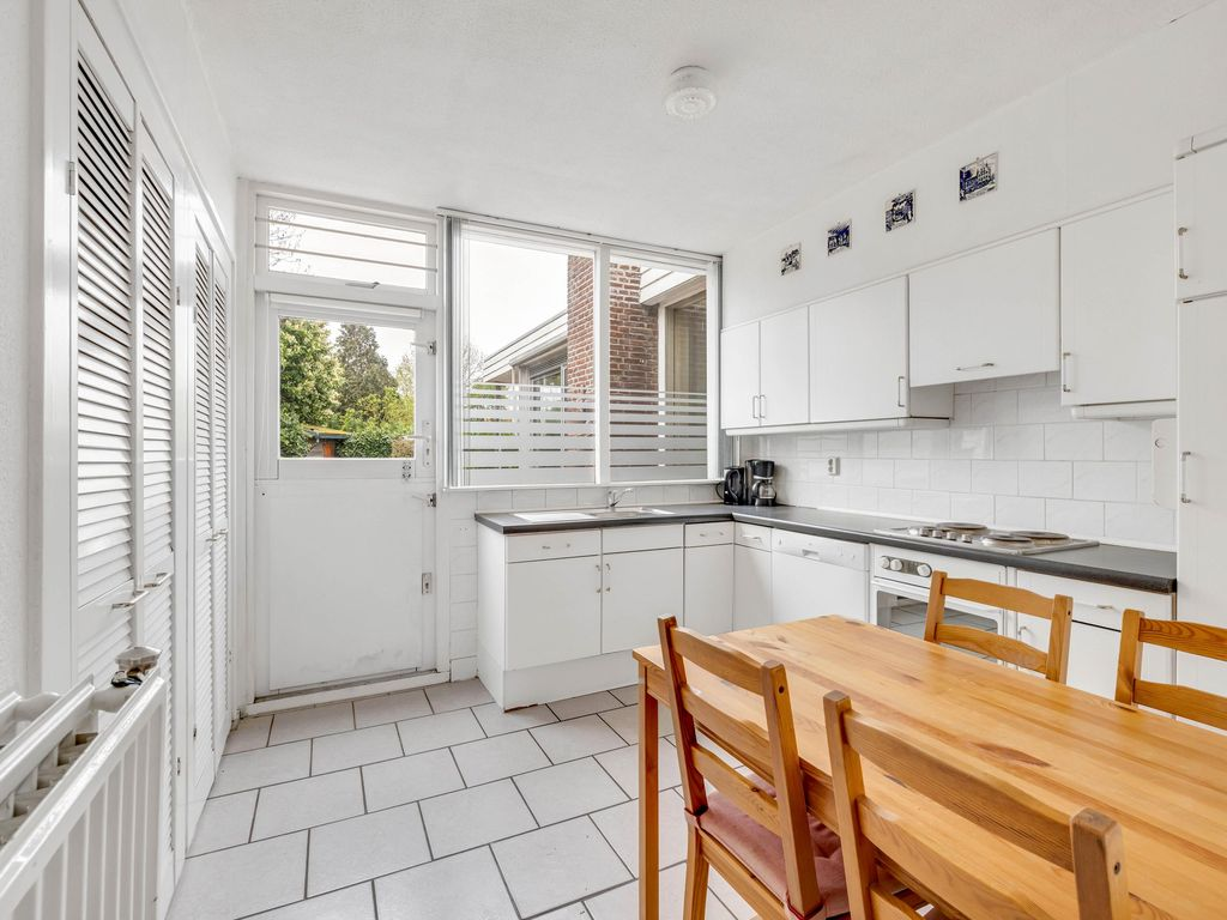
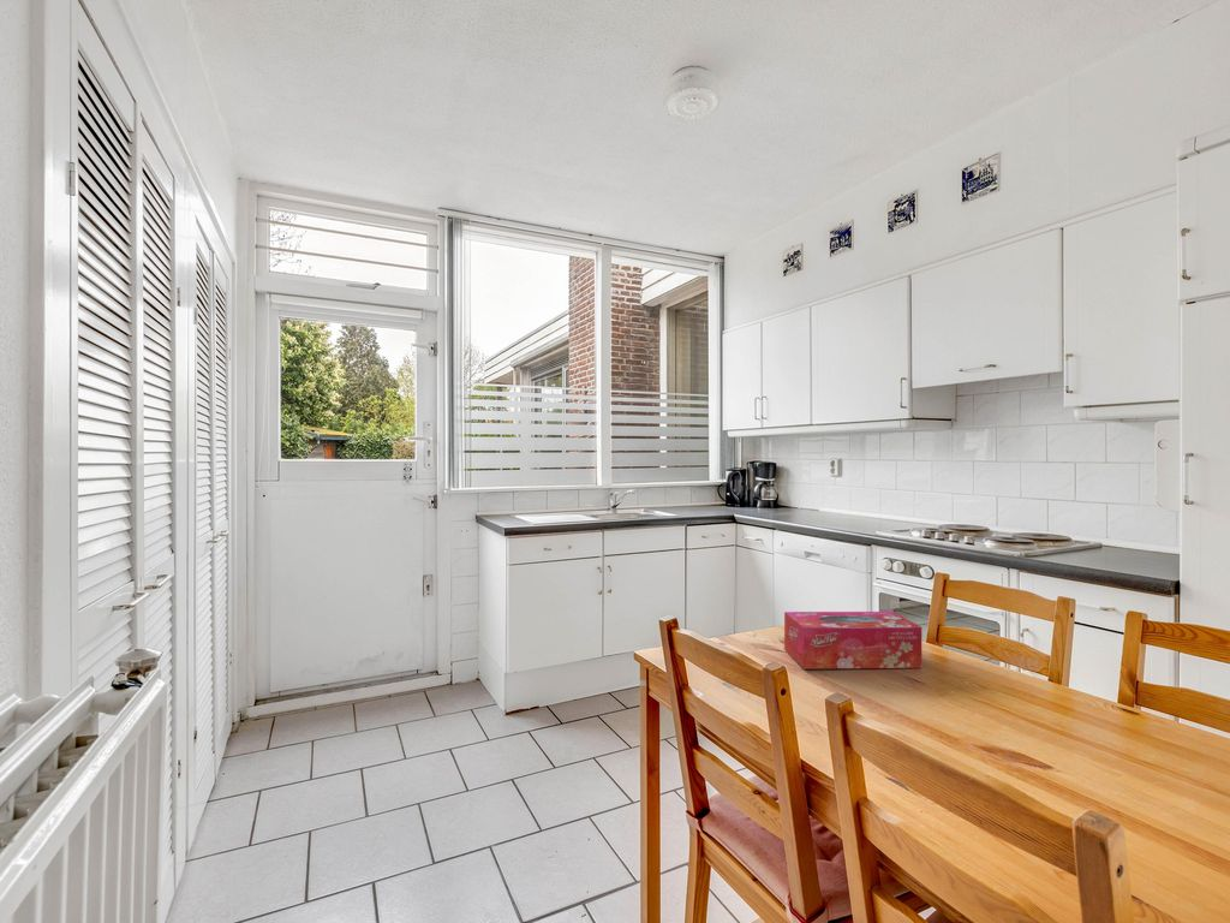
+ tissue box [783,611,922,669]
